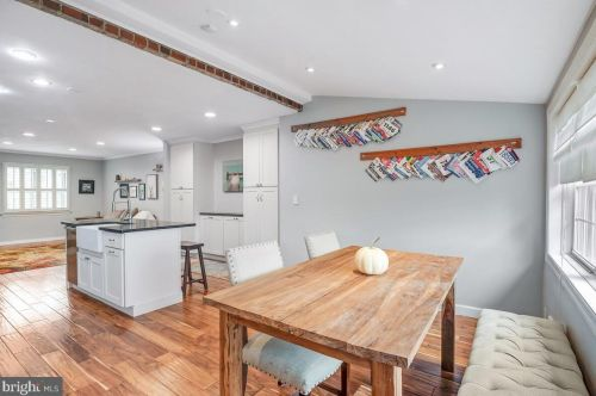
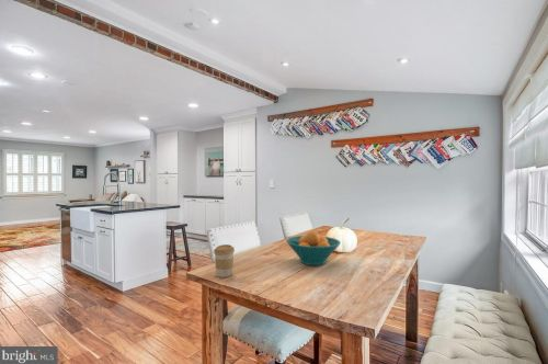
+ coffee cup [213,243,236,278]
+ fruit bowl [285,230,342,266]
